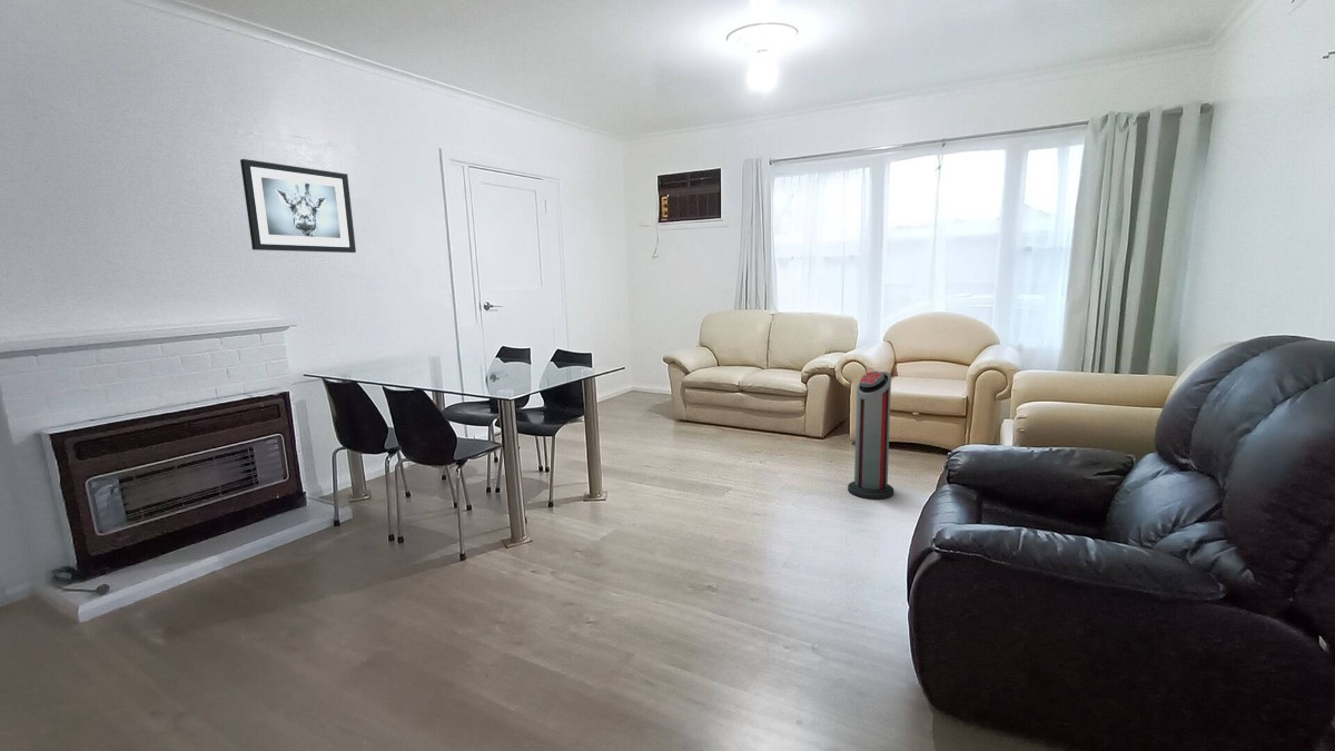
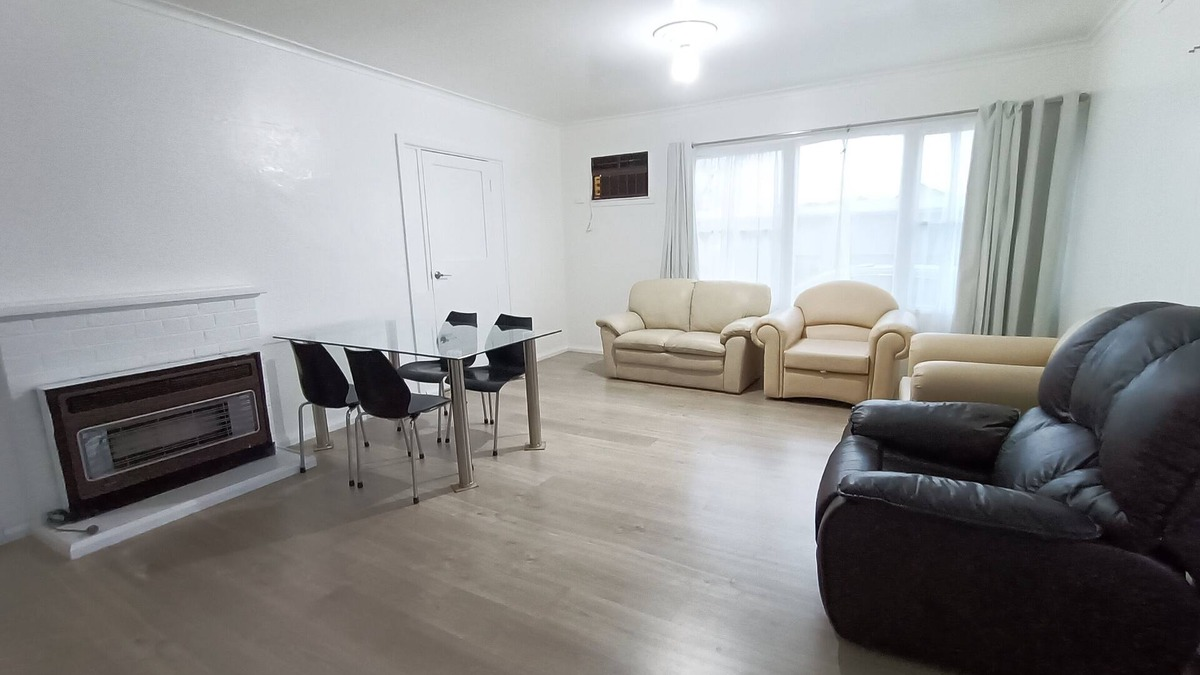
- wall art [239,158,357,254]
- air purifier [847,370,894,500]
